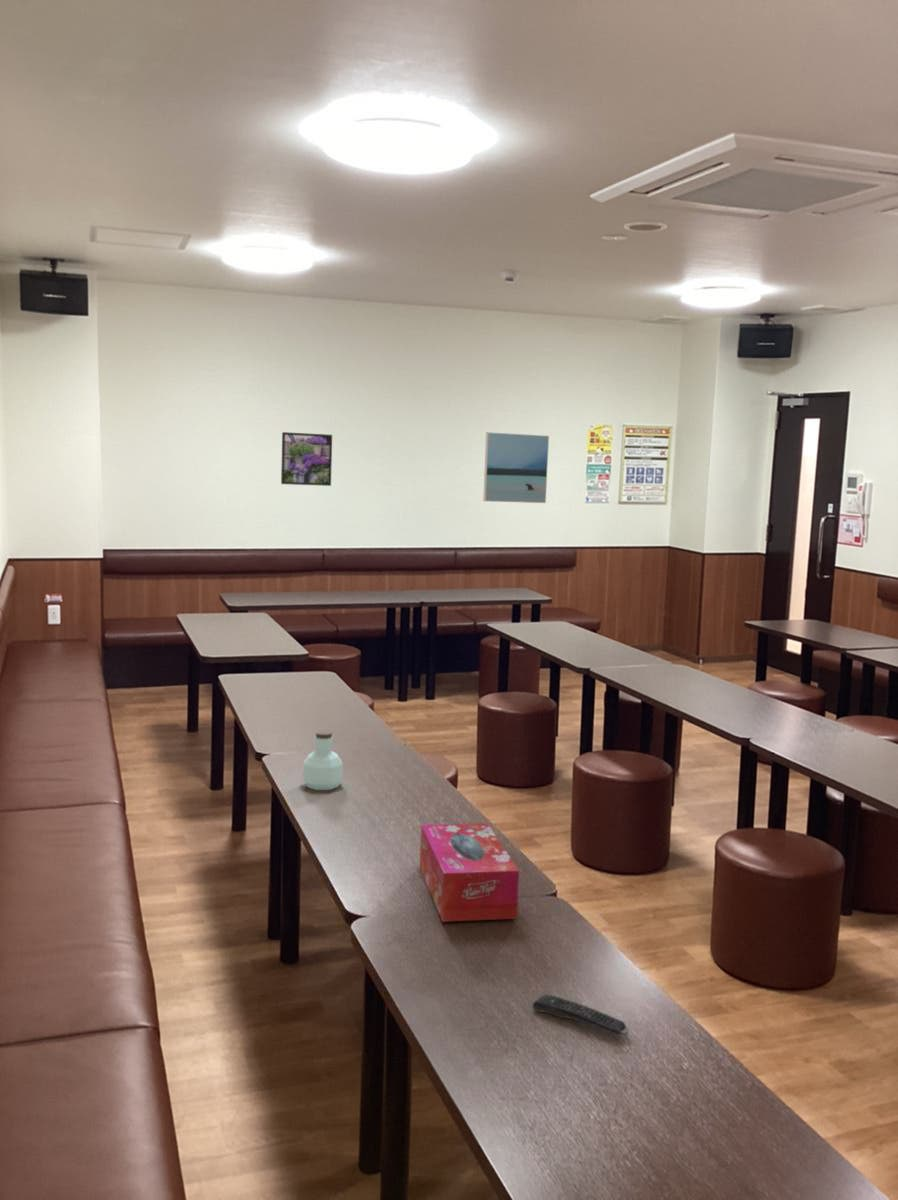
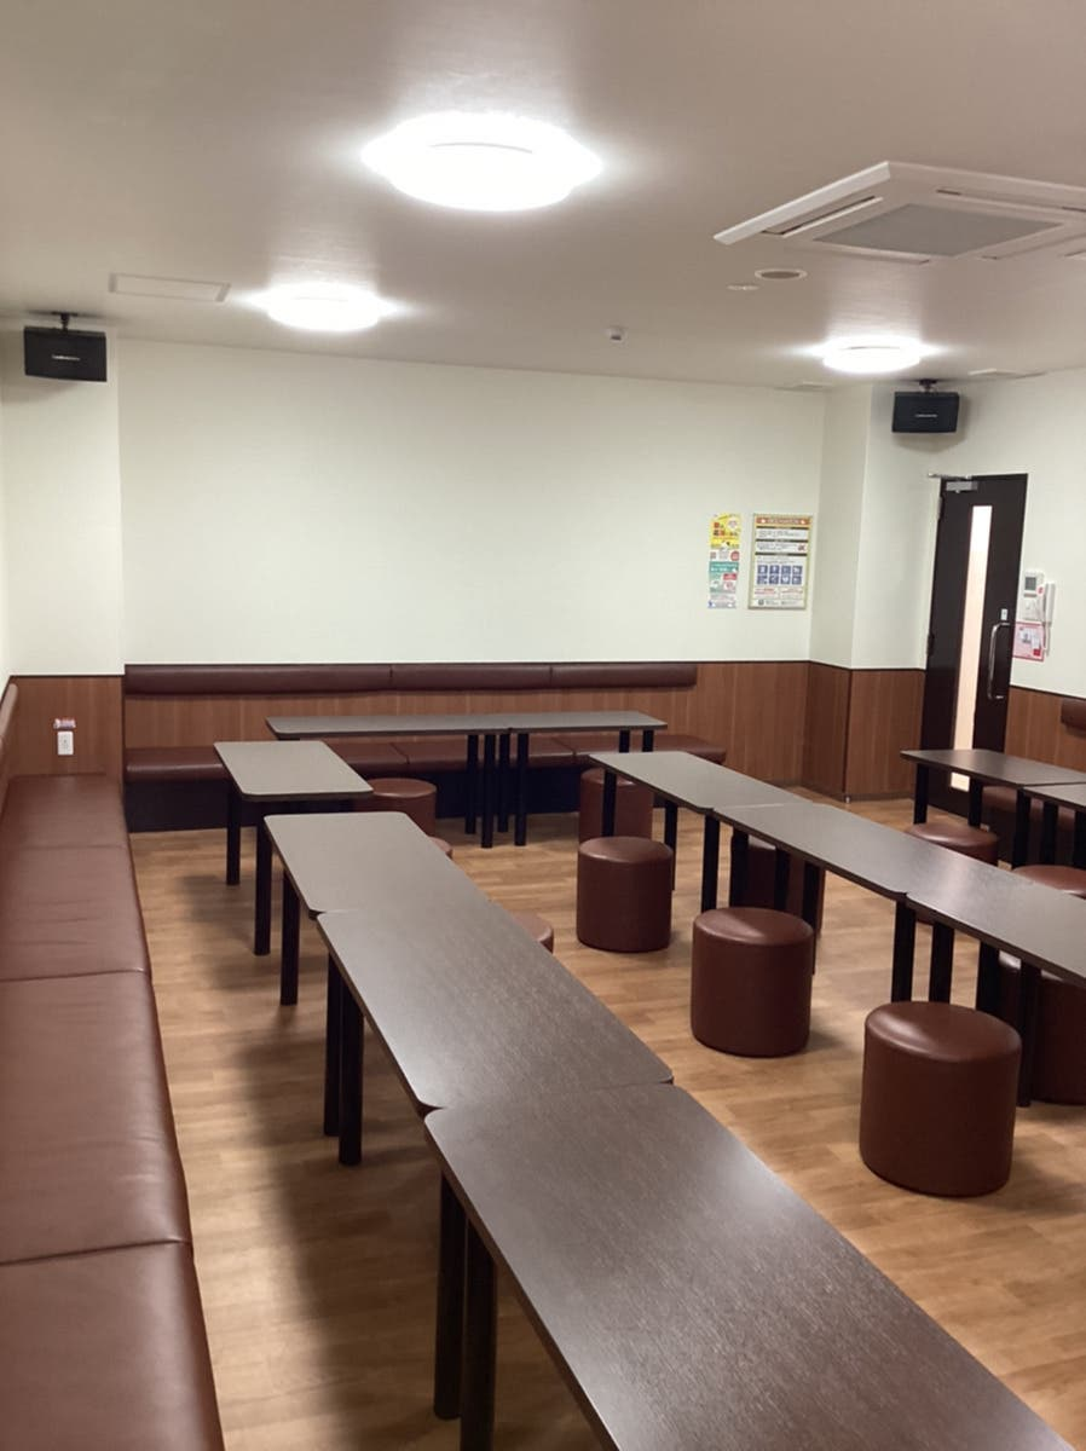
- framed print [482,431,550,504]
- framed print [280,431,333,487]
- jar [301,730,345,791]
- remote control [532,993,630,1037]
- tissue box [419,822,520,923]
